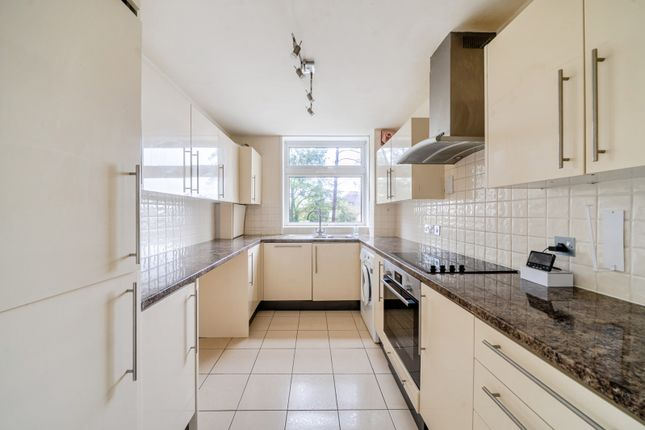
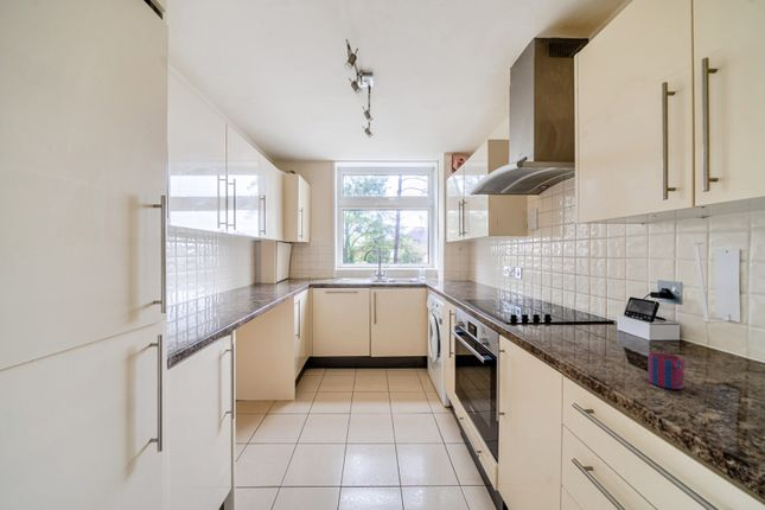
+ mug [646,351,686,390]
